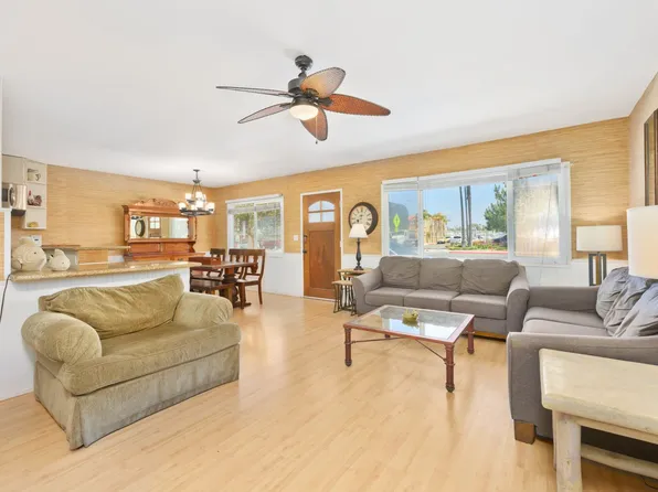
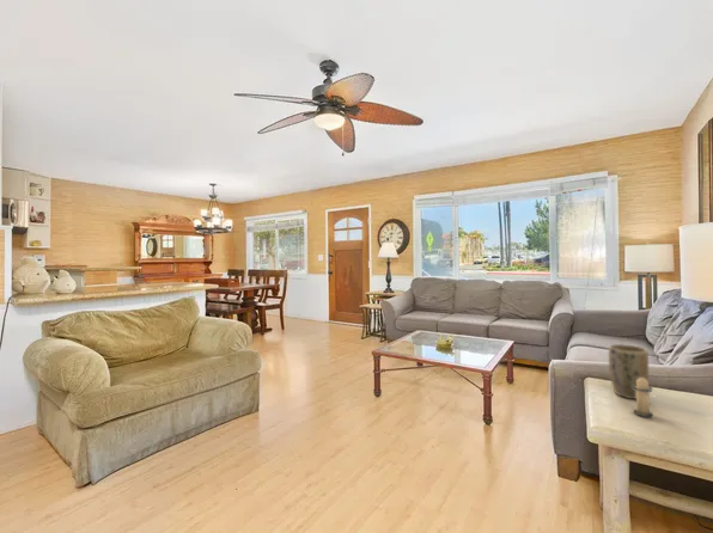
+ plant pot [608,343,650,400]
+ candle [632,378,654,418]
